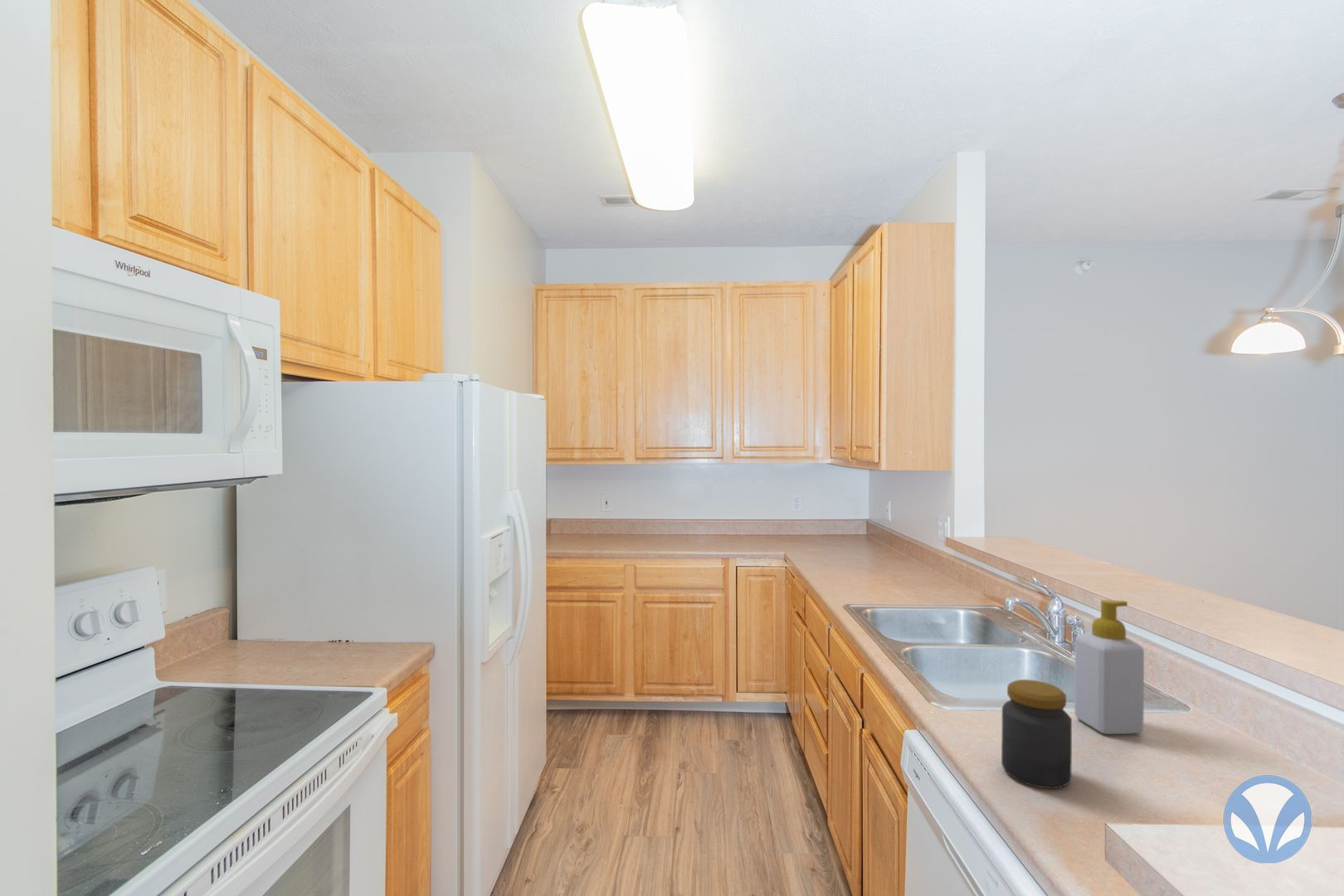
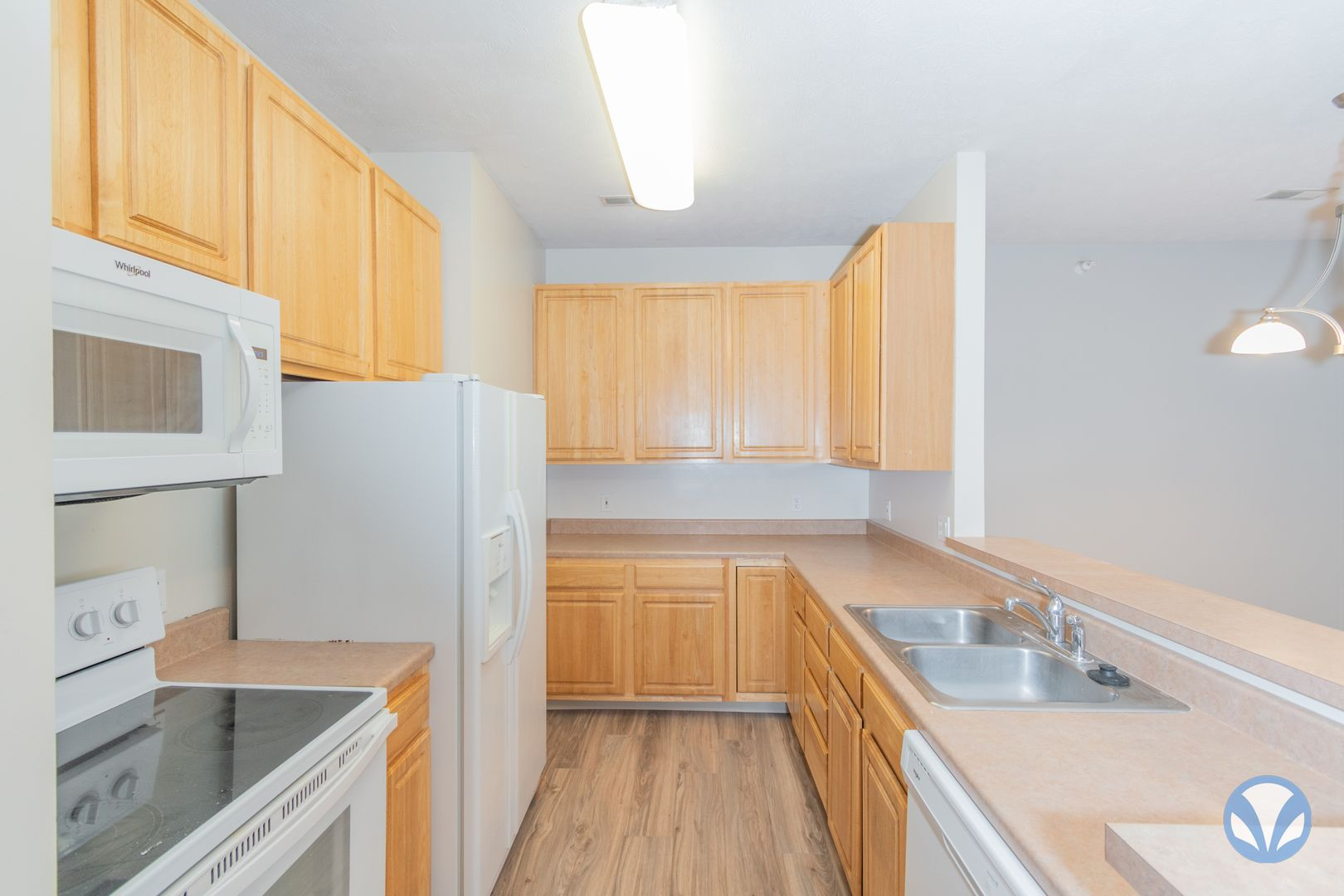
- jar [1001,679,1073,790]
- soap bottle [1074,599,1145,735]
